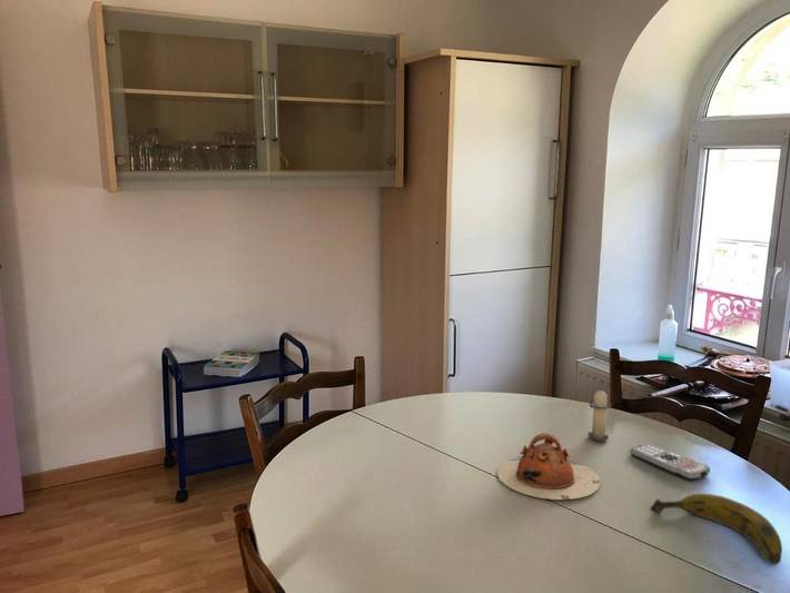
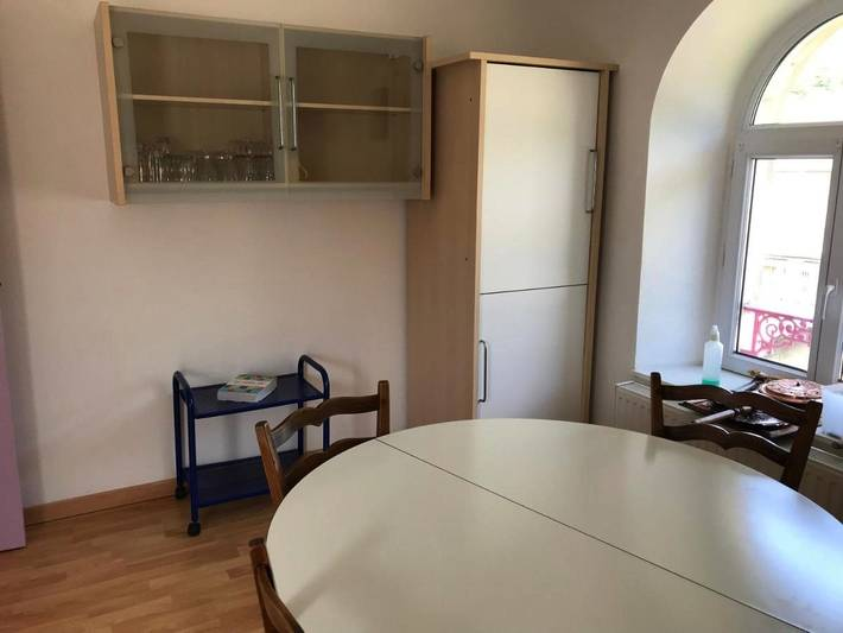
- banana [650,493,783,566]
- teapot [496,433,602,501]
- remote control [630,443,711,481]
- candle [586,386,613,443]
